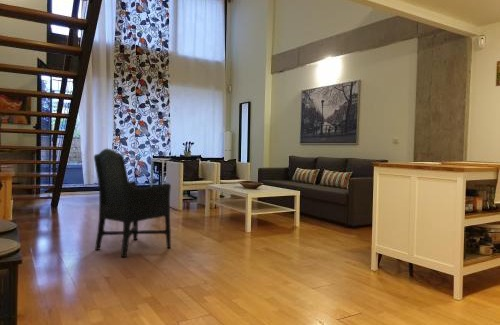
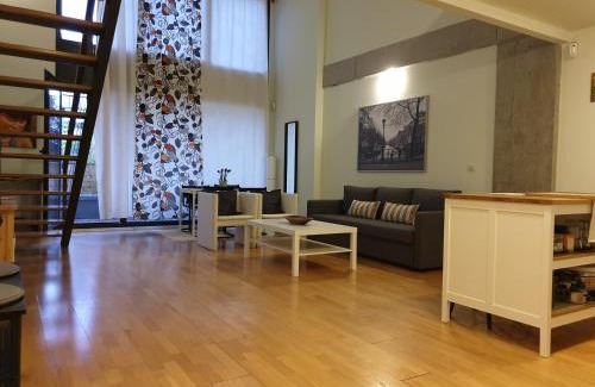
- chair [93,148,172,258]
